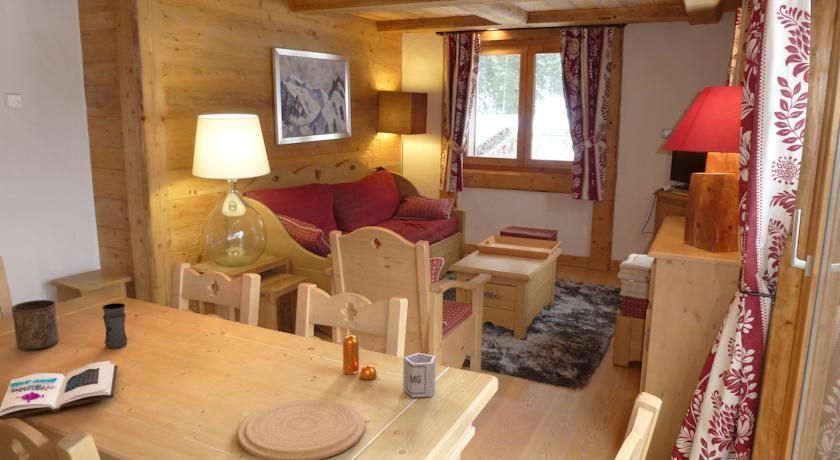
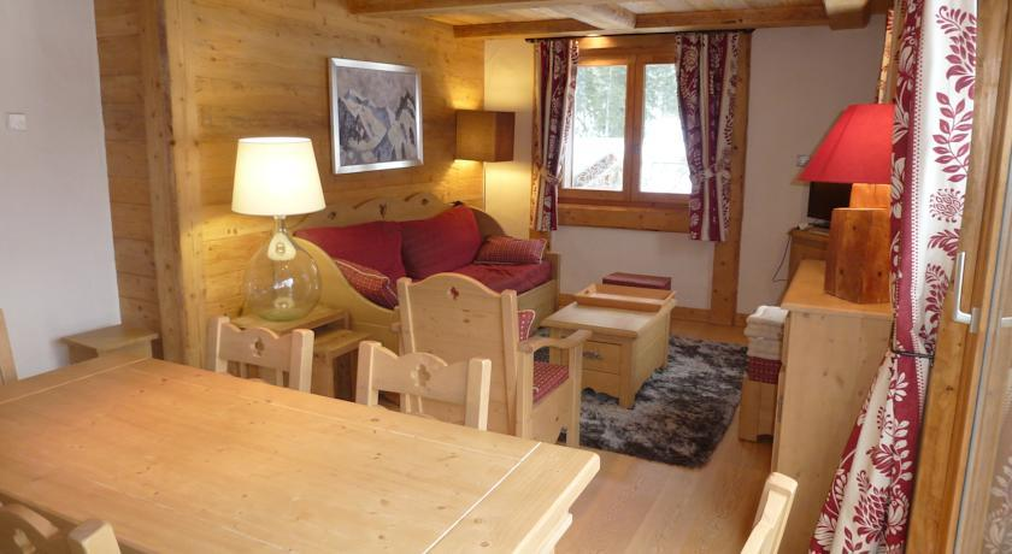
- cup [402,352,436,398]
- cup [11,299,60,351]
- pepper shaker [342,334,378,380]
- book [0,360,119,421]
- plate [237,399,366,460]
- jar [102,302,128,349]
